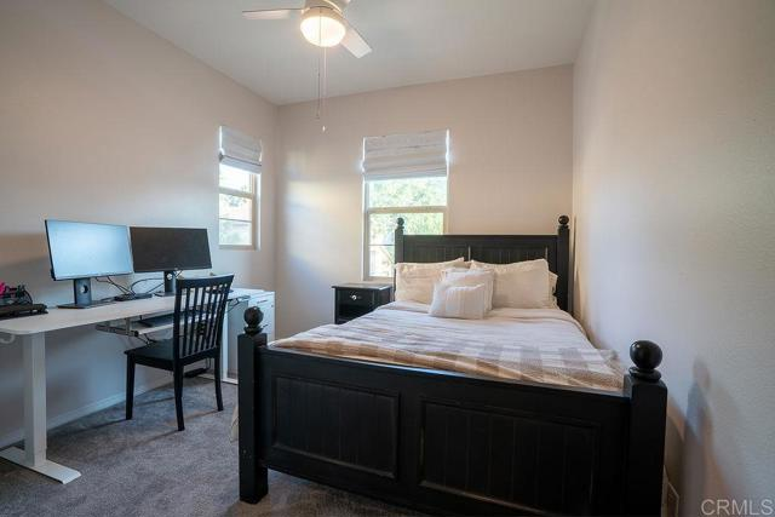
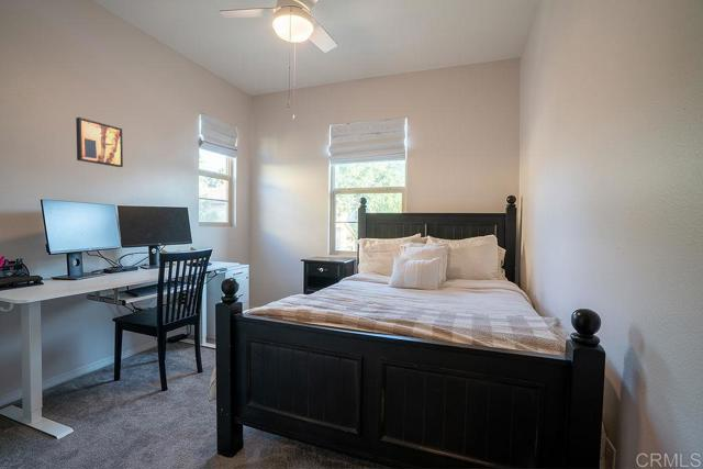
+ wall art [75,116,124,168]
